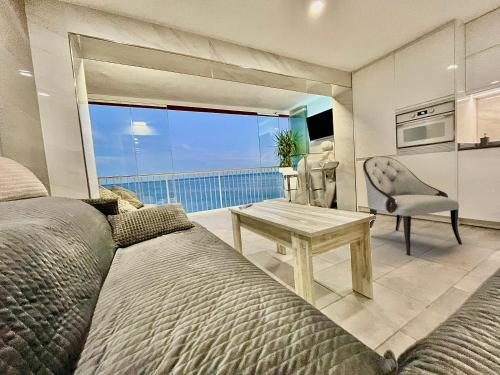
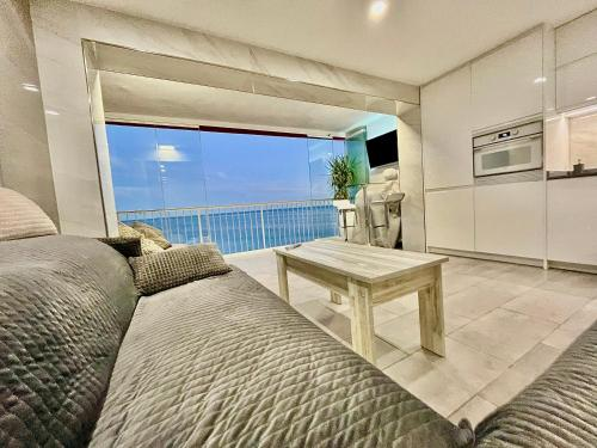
- armchair [362,156,463,256]
